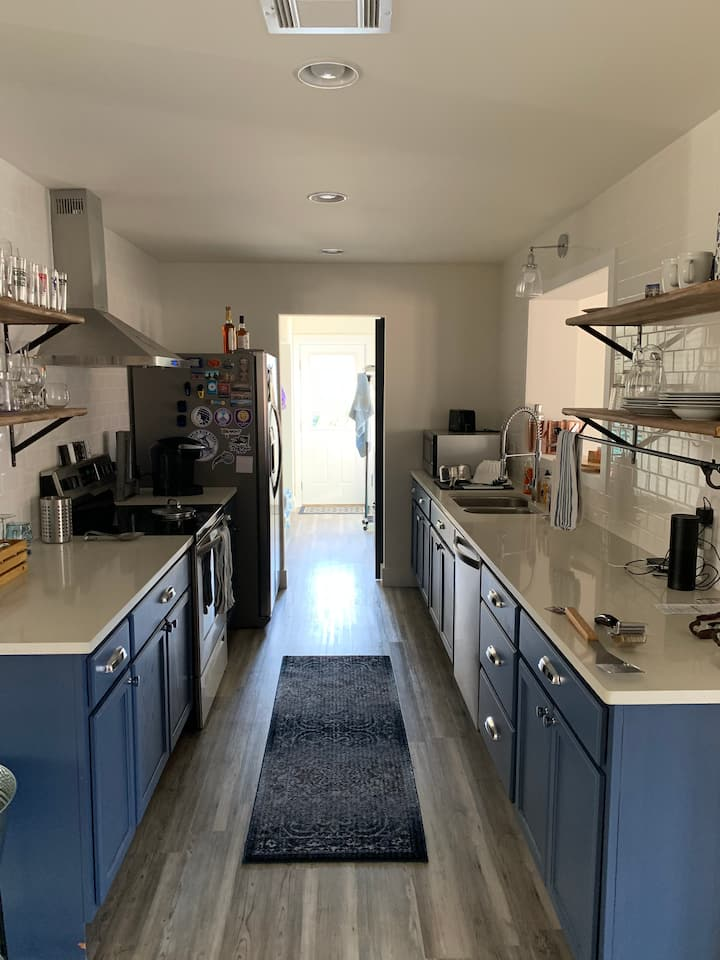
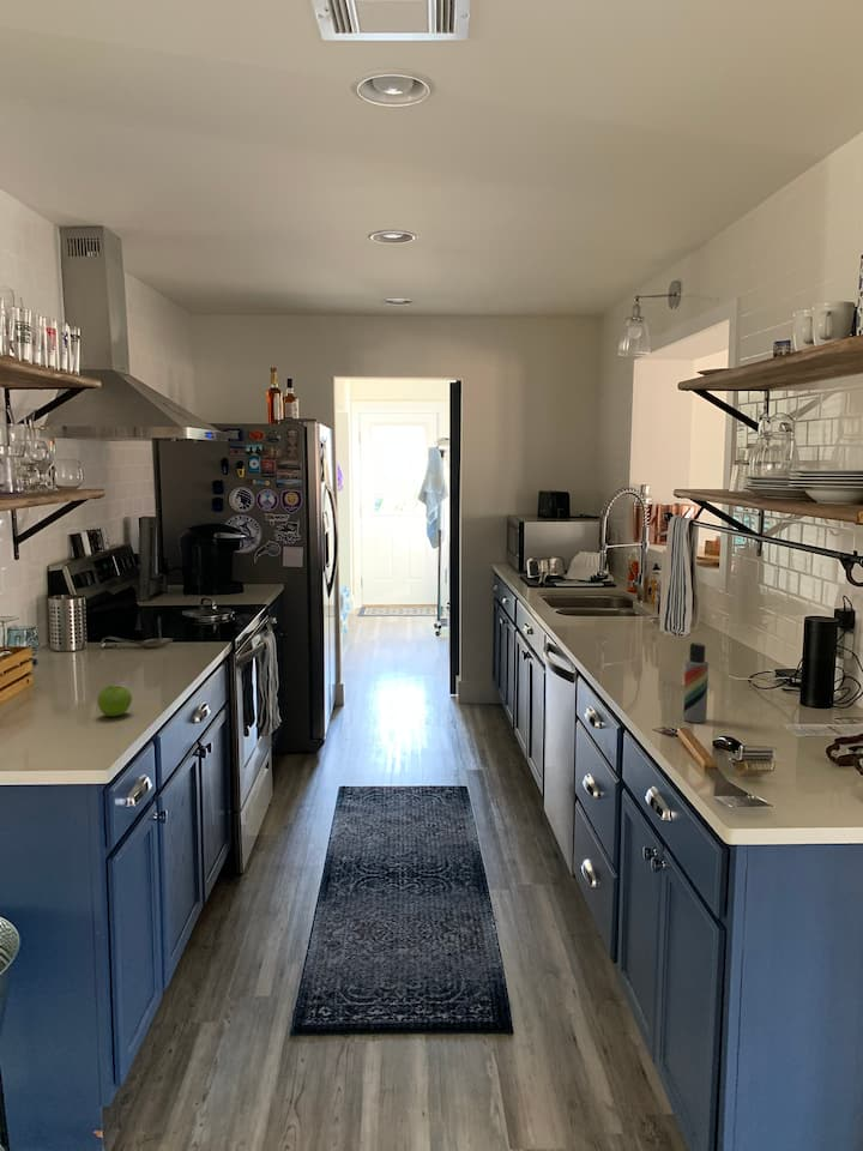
+ lotion bottle [682,641,710,724]
+ fruit [97,685,133,718]
